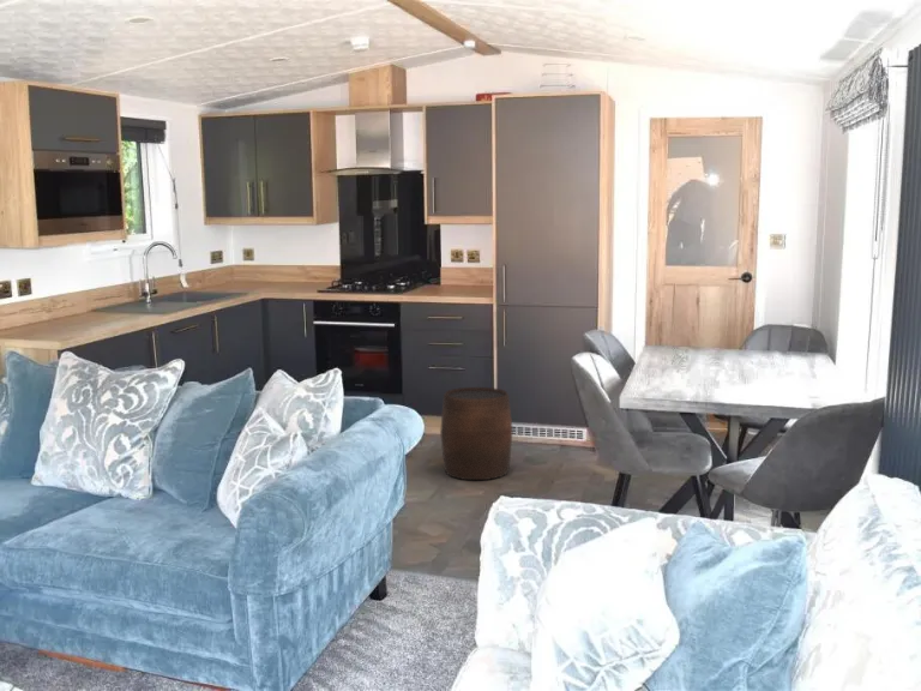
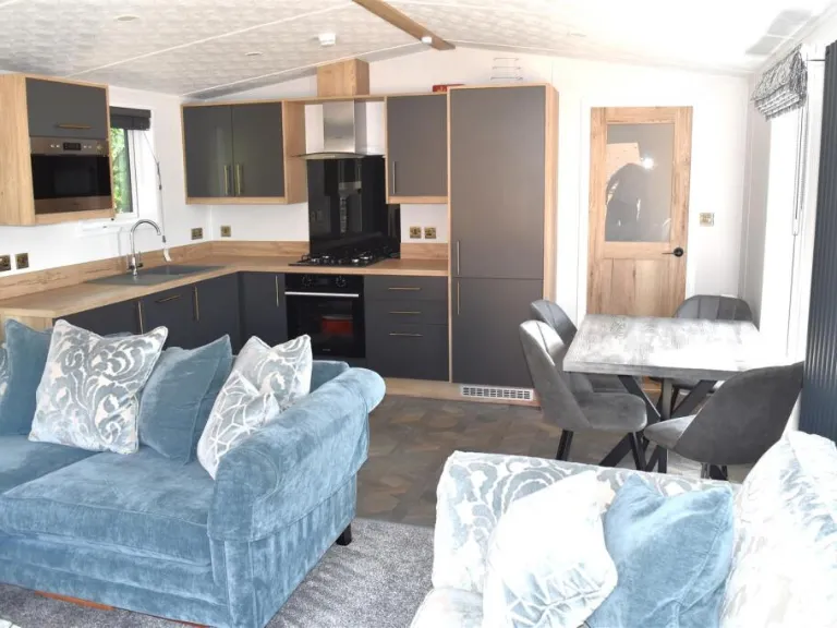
- stool [439,386,513,481]
